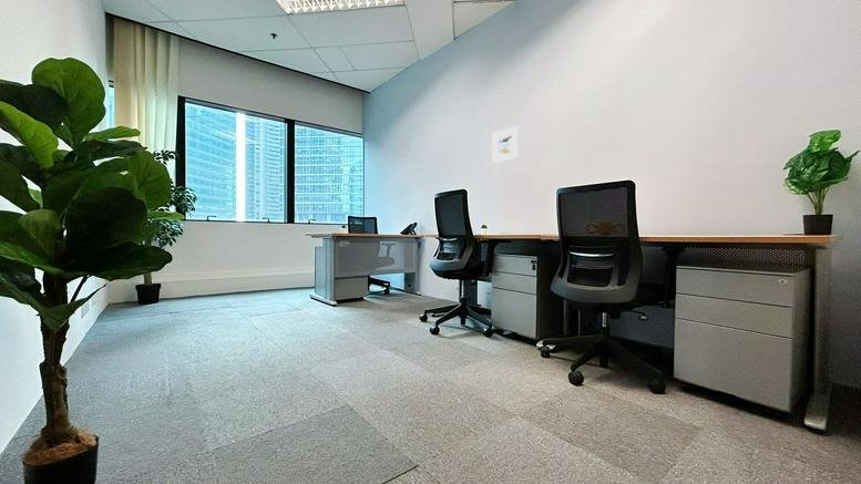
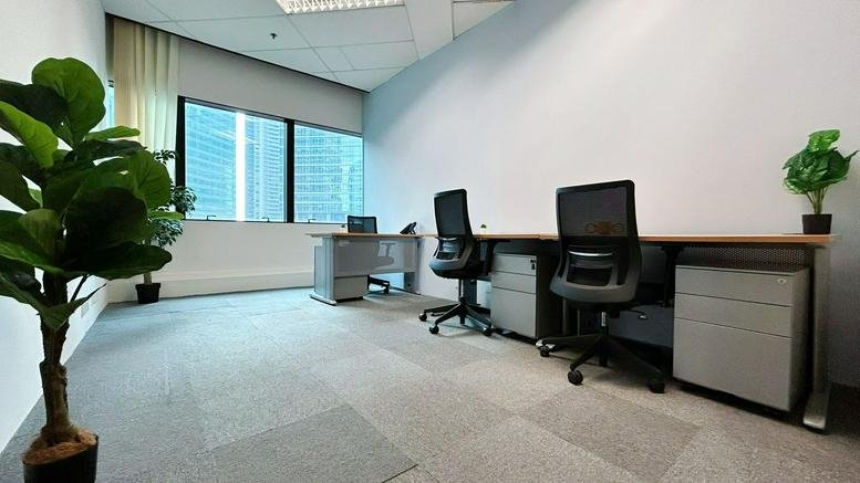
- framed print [491,125,520,164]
